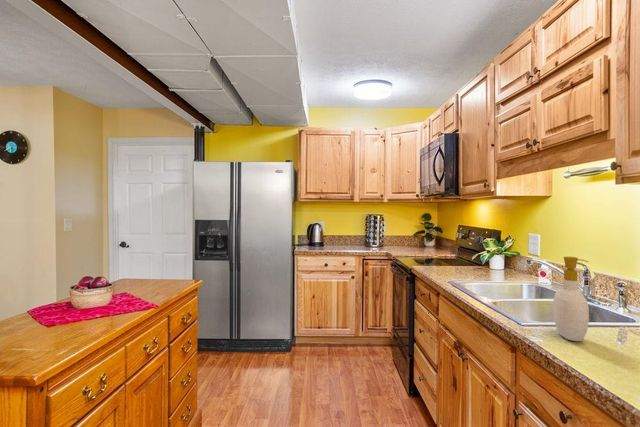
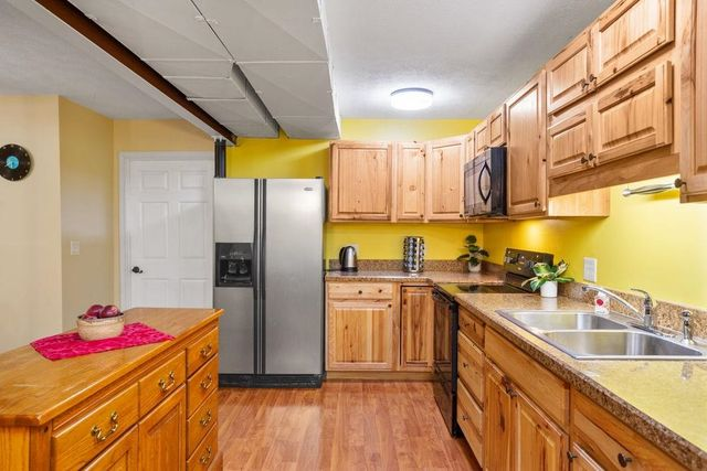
- soap bottle [552,255,590,342]
